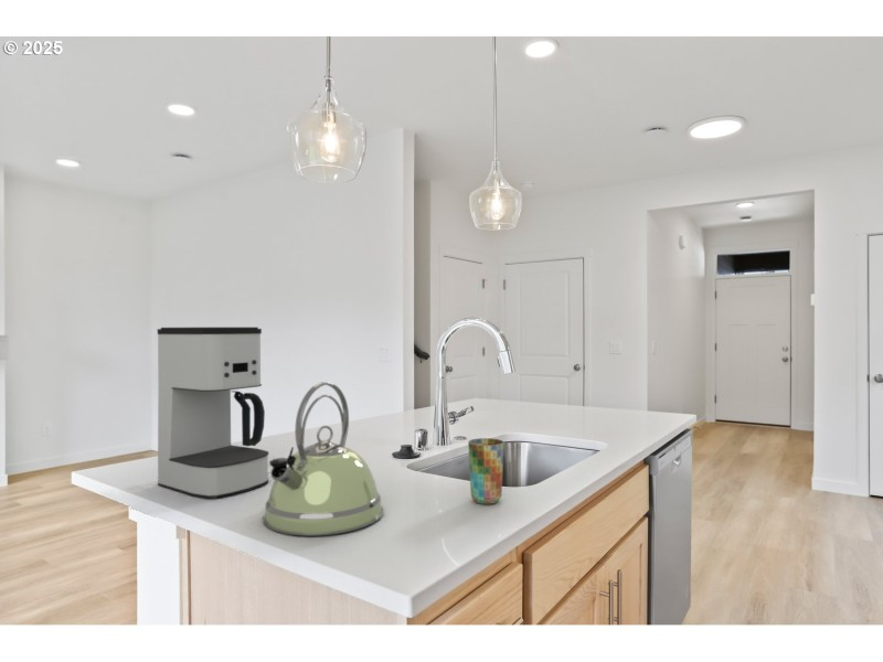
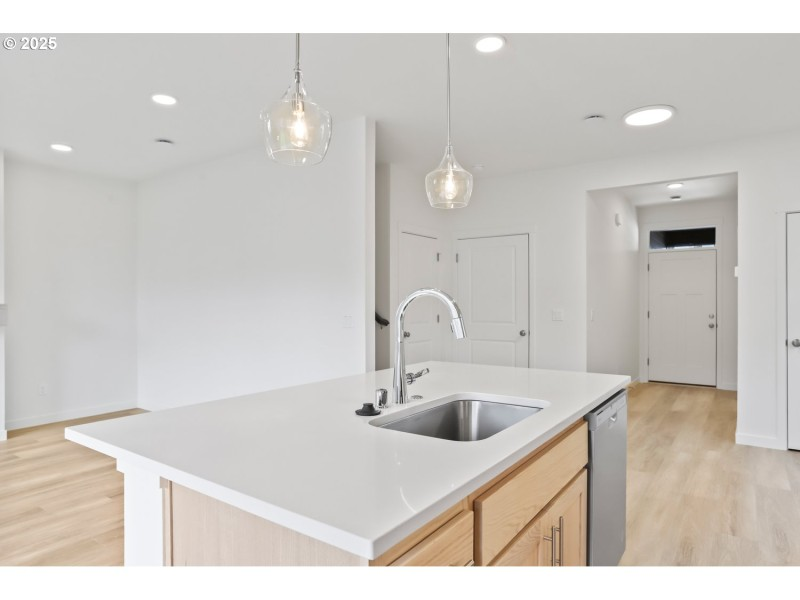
- coffee maker [157,327,269,500]
- kettle [262,381,384,537]
- cup [467,437,504,505]
